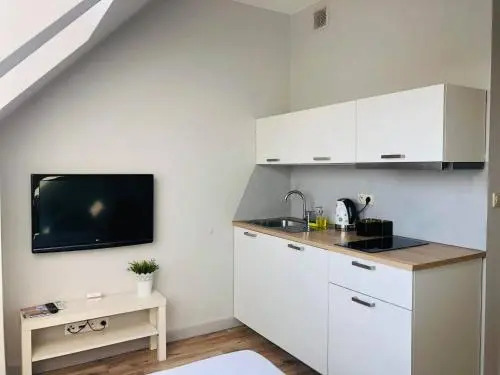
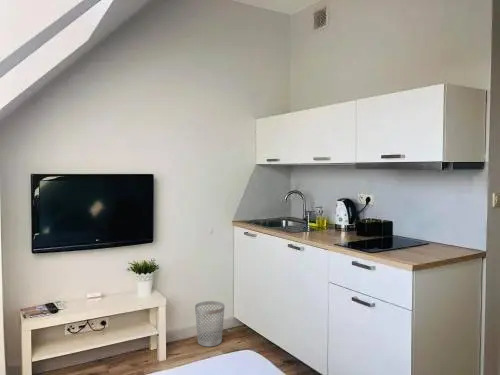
+ wastebasket [194,300,226,347]
